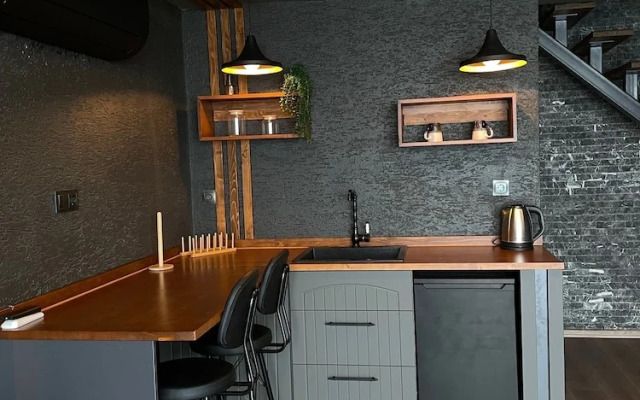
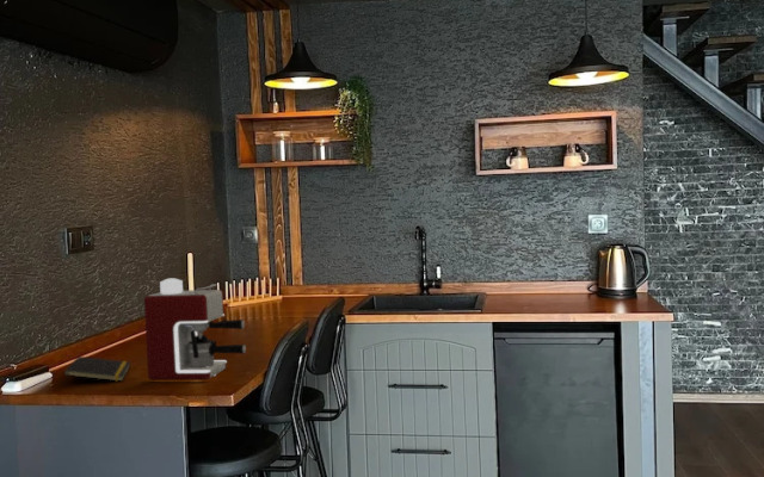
+ coffee maker [143,277,247,382]
+ notepad [63,355,131,388]
